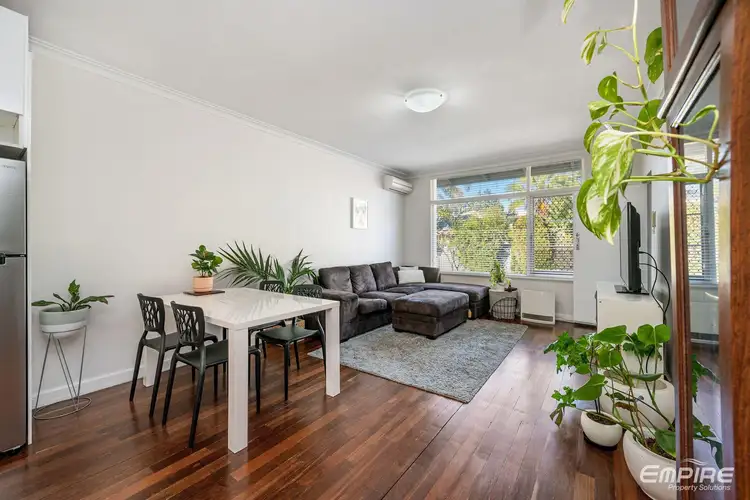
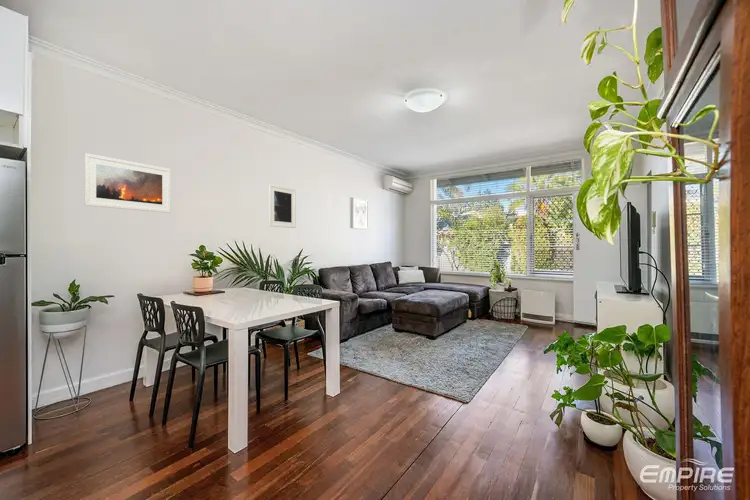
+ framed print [268,183,297,229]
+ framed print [83,152,172,214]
